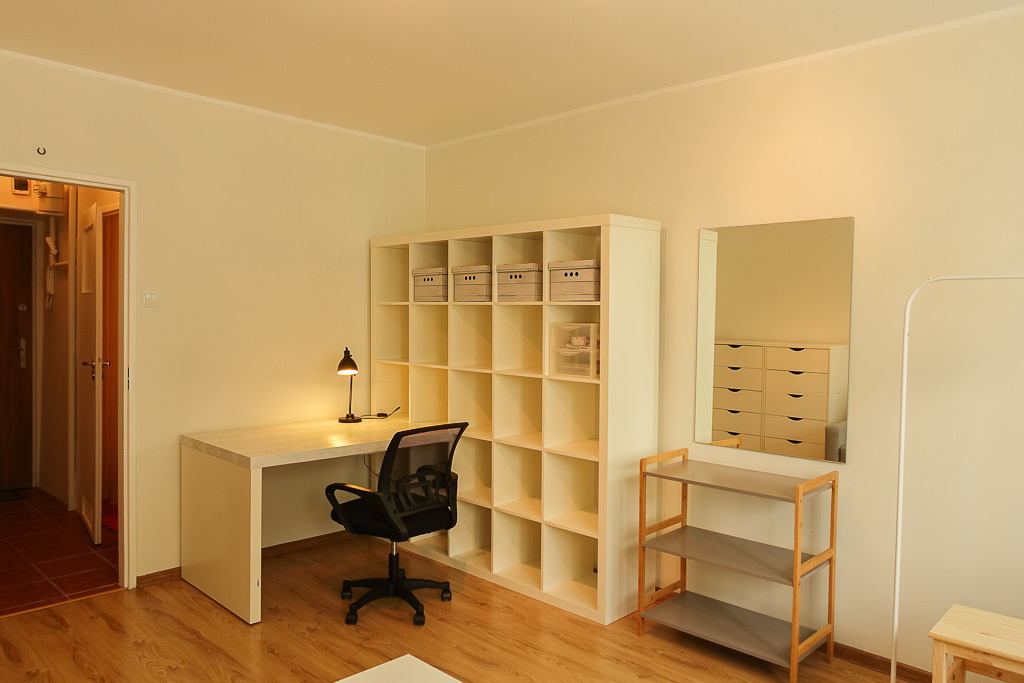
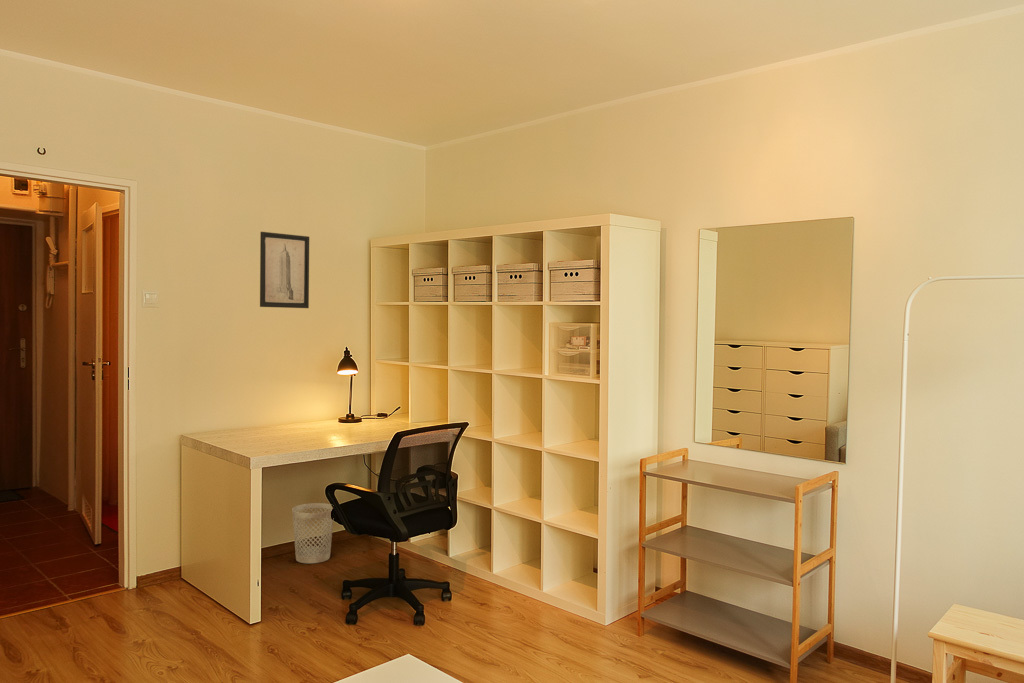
+ wall art [259,231,310,309]
+ wastebasket [291,502,334,564]
